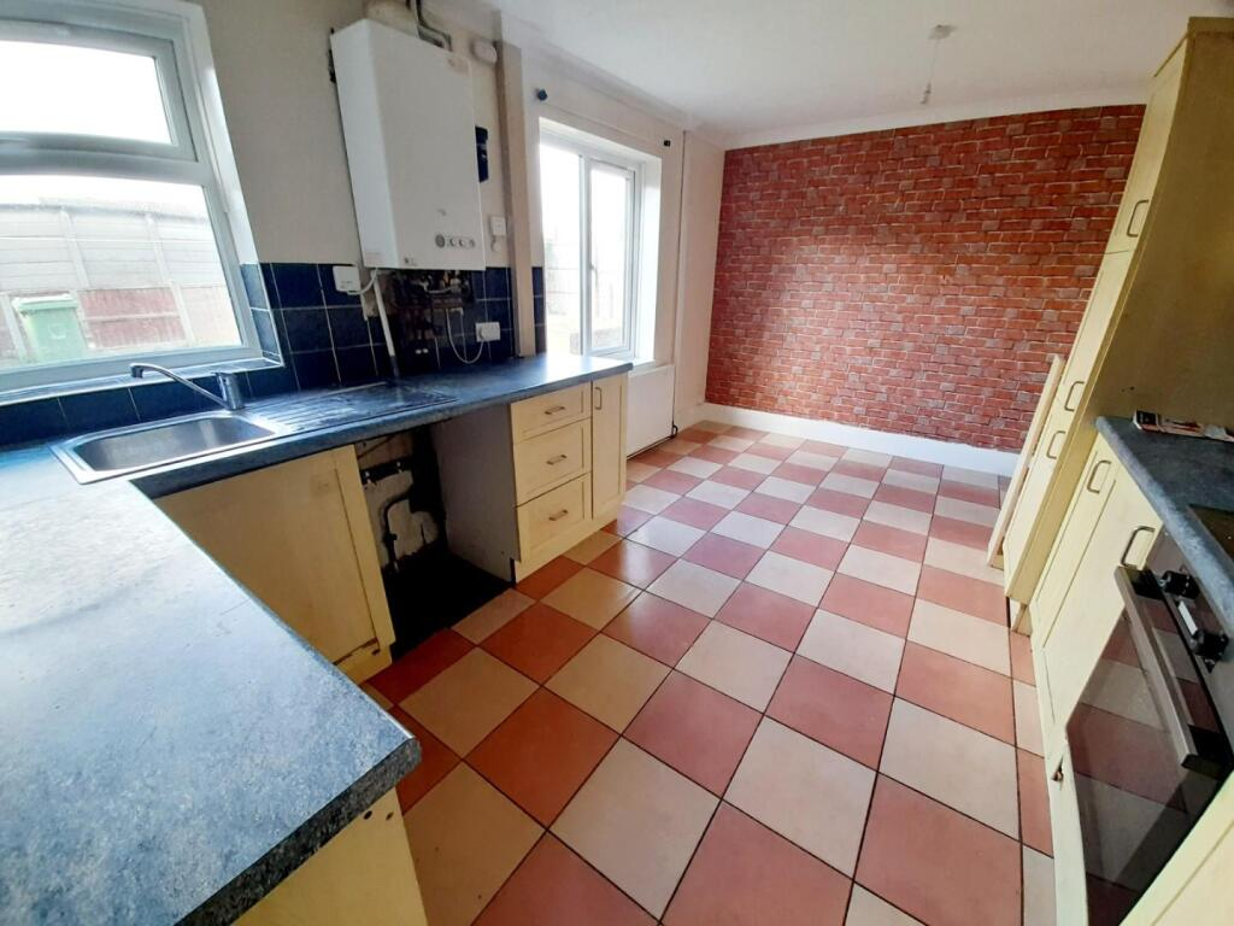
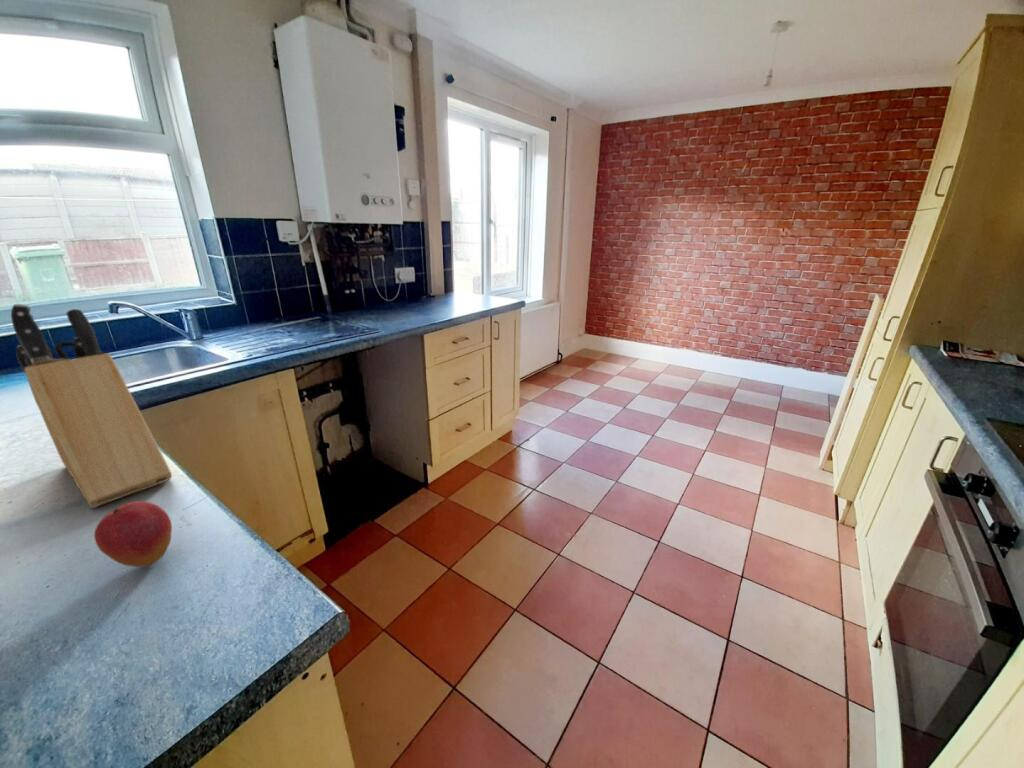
+ knife block [10,303,173,510]
+ fruit [93,500,173,568]
